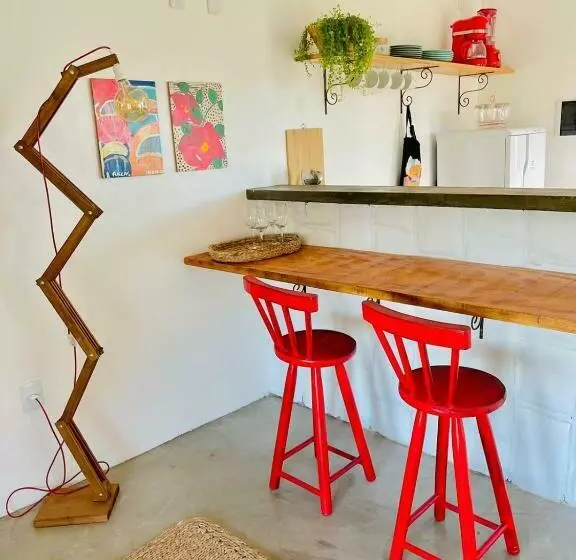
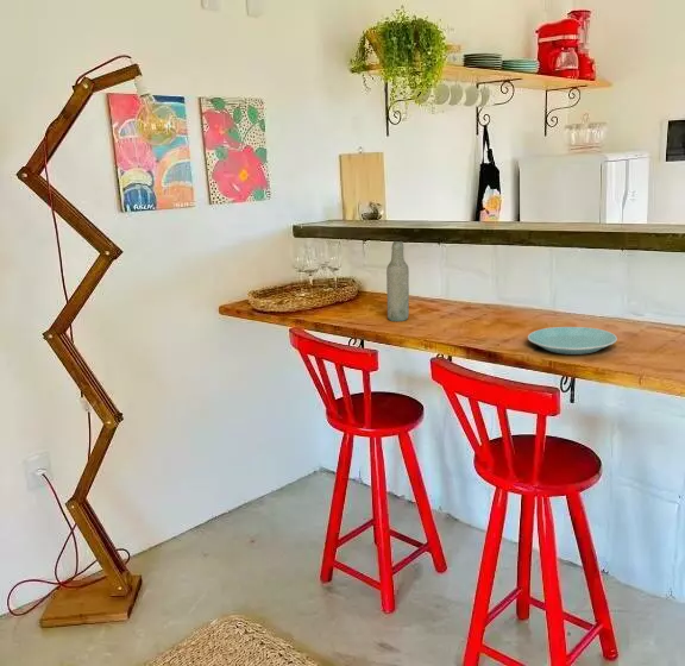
+ plate [527,326,618,356]
+ bottle [385,240,410,322]
